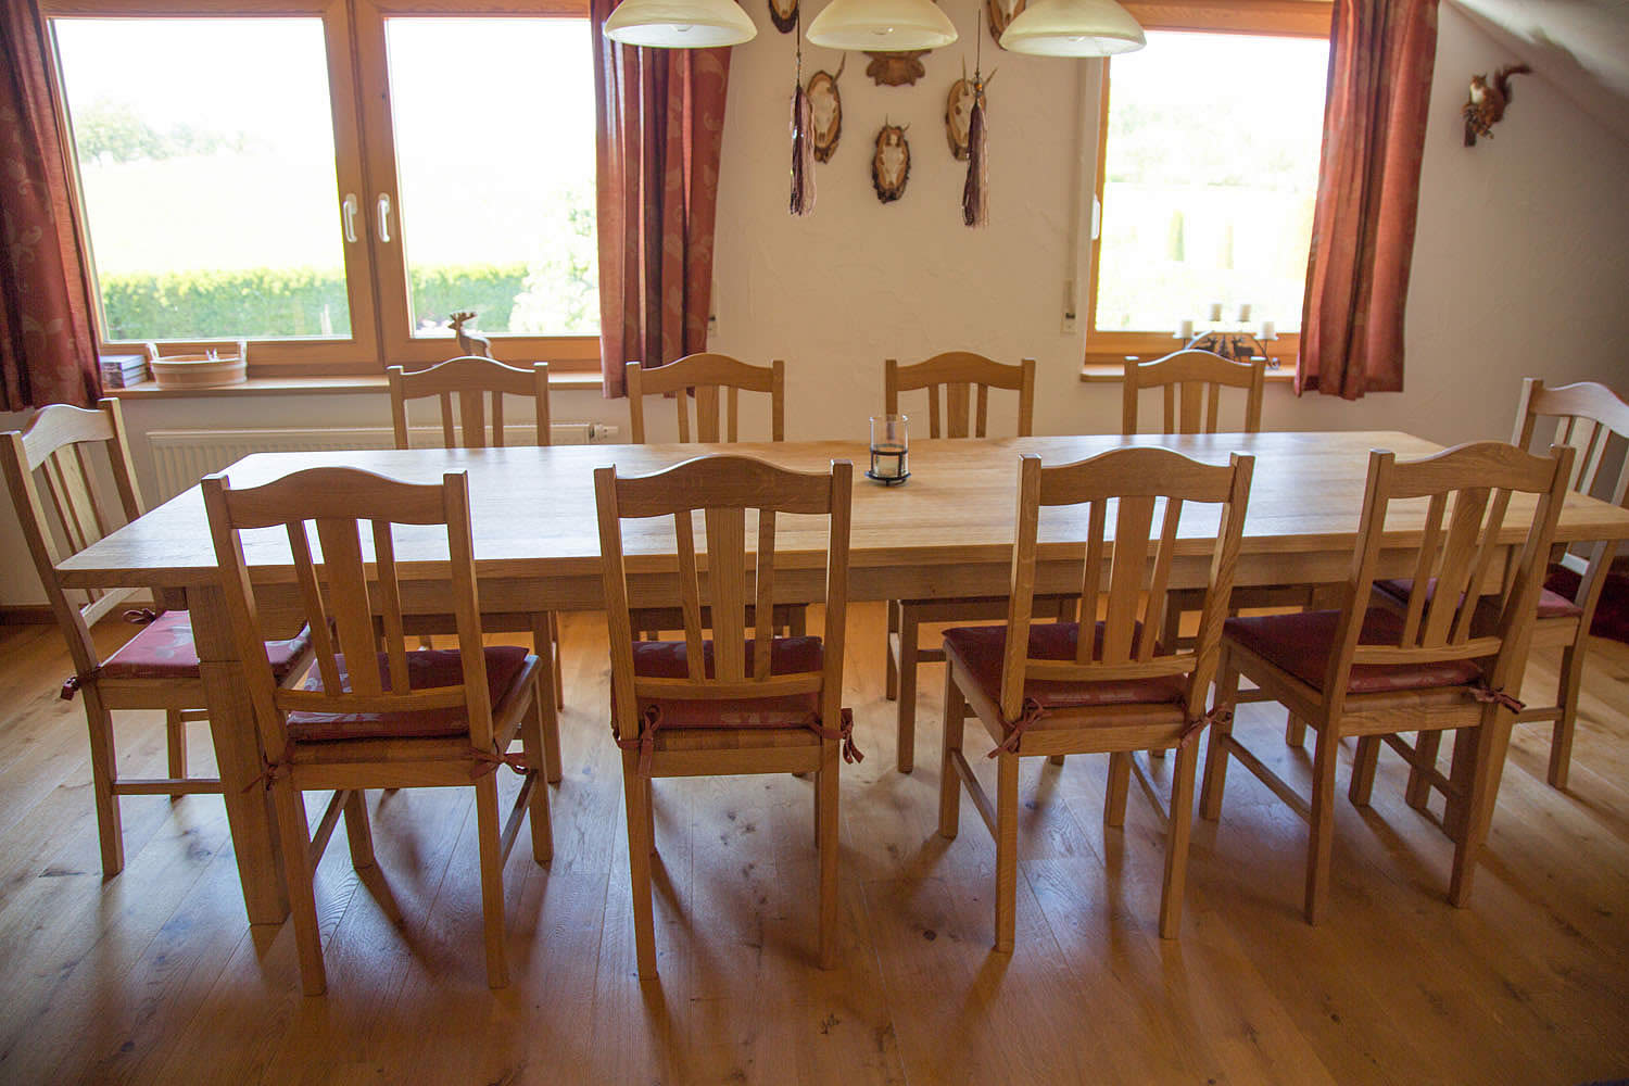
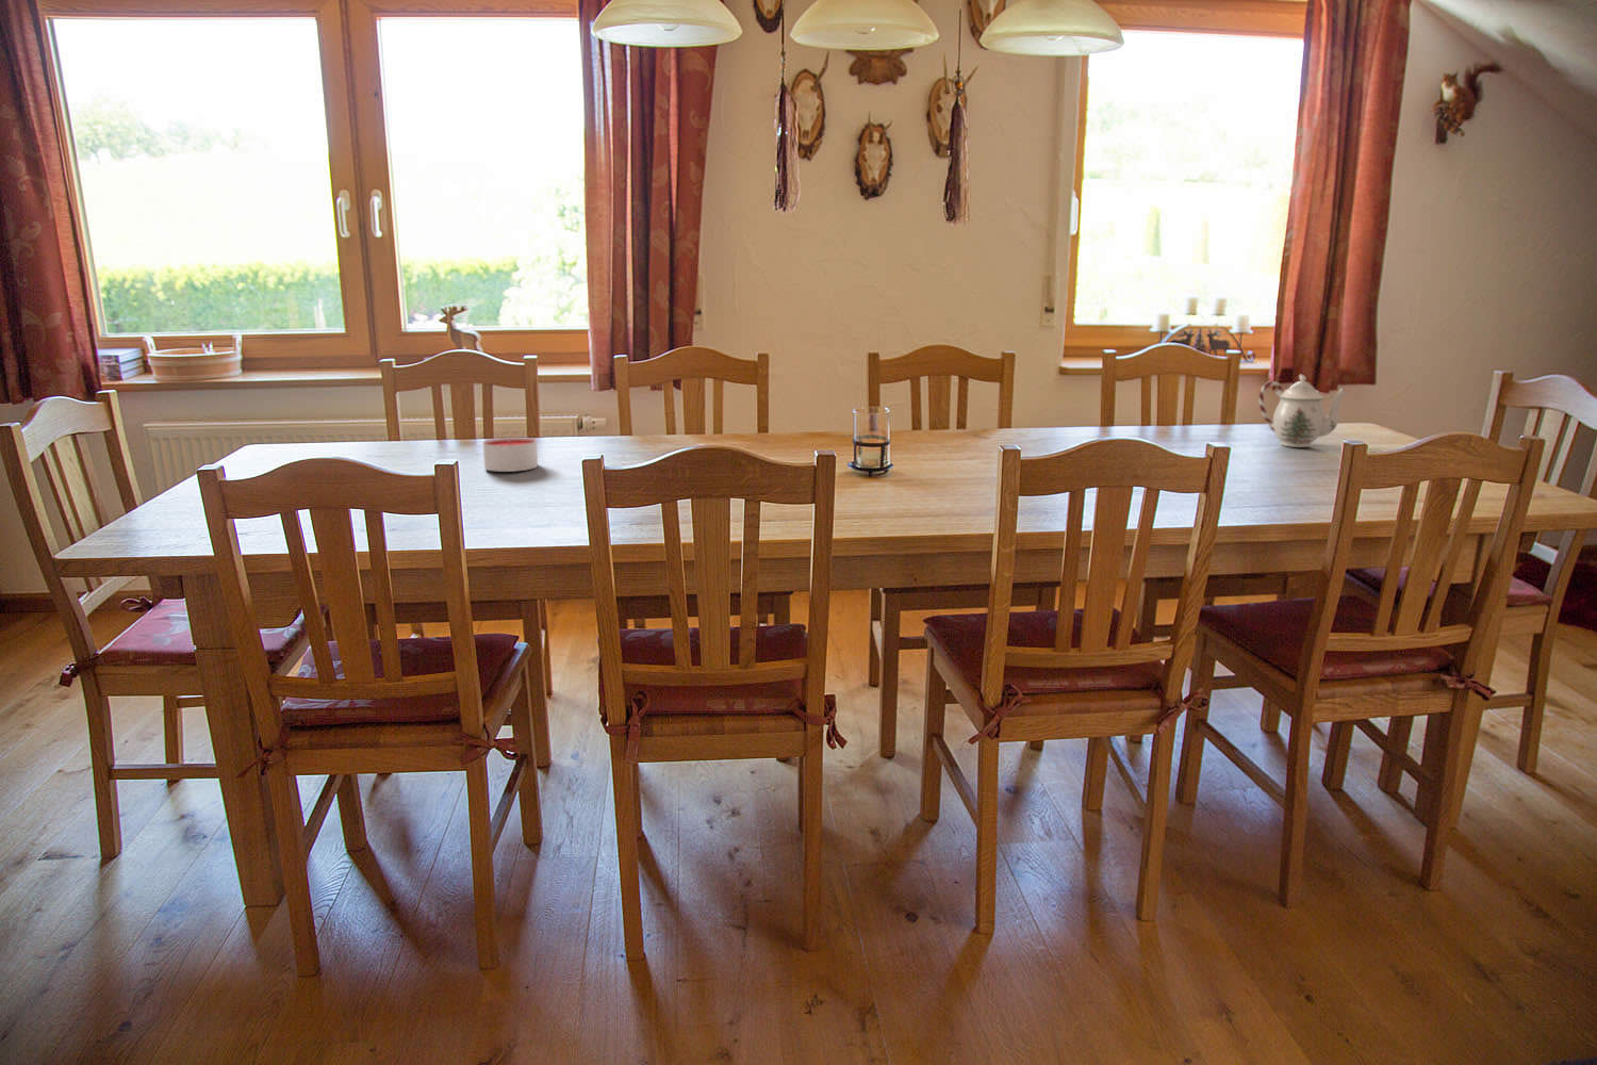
+ candle [482,436,538,473]
+ teapot [1258,373,1347,448]
